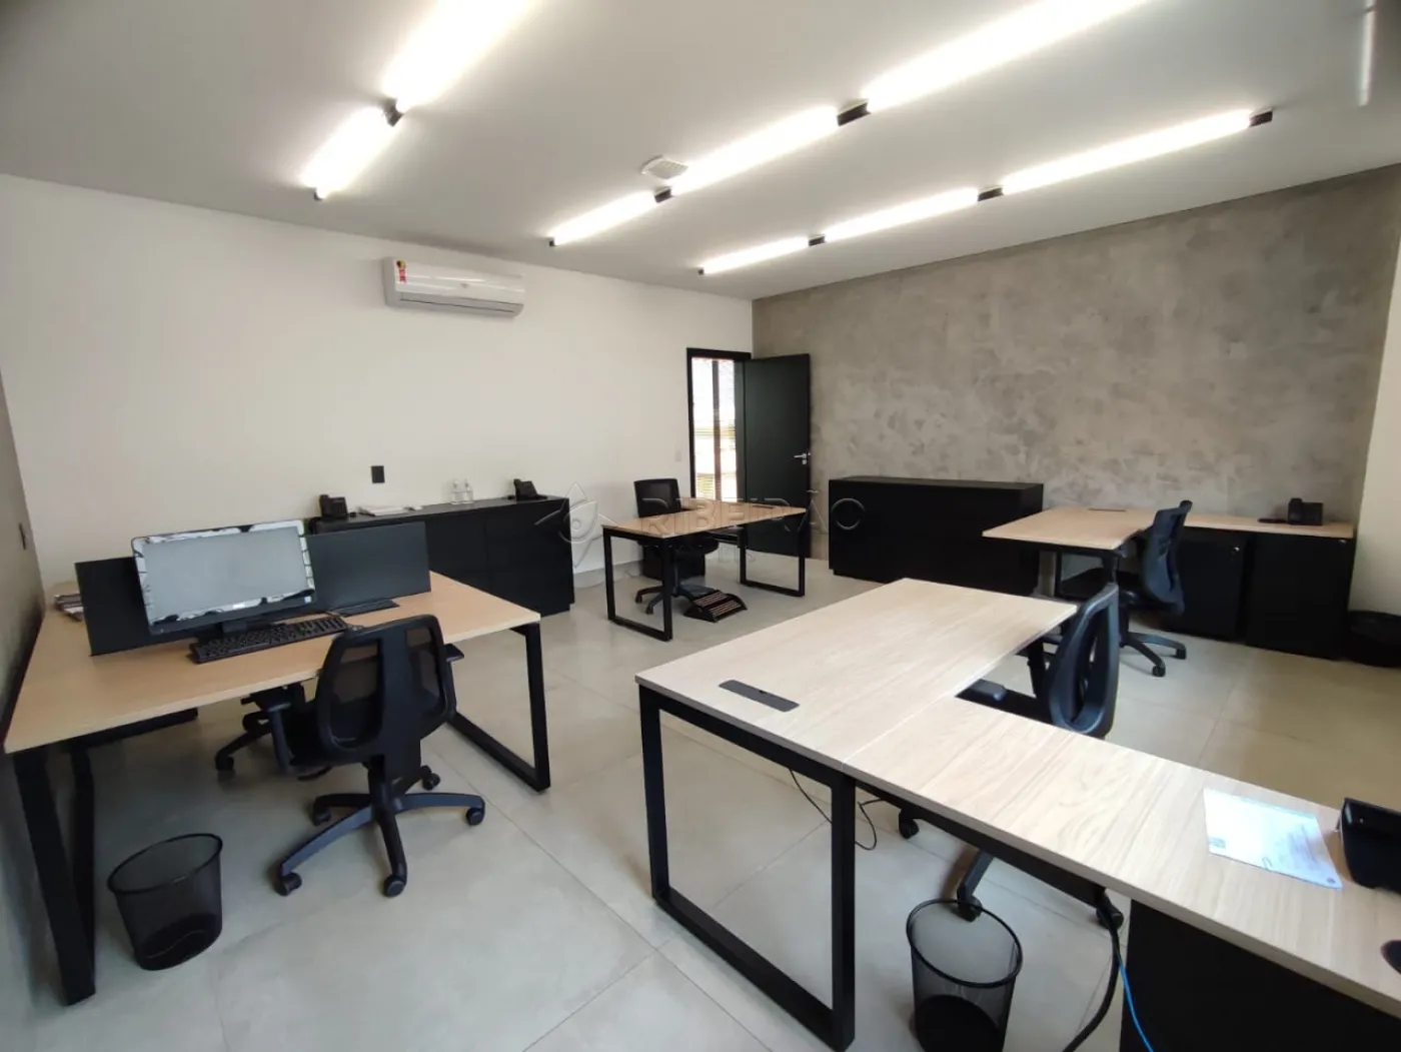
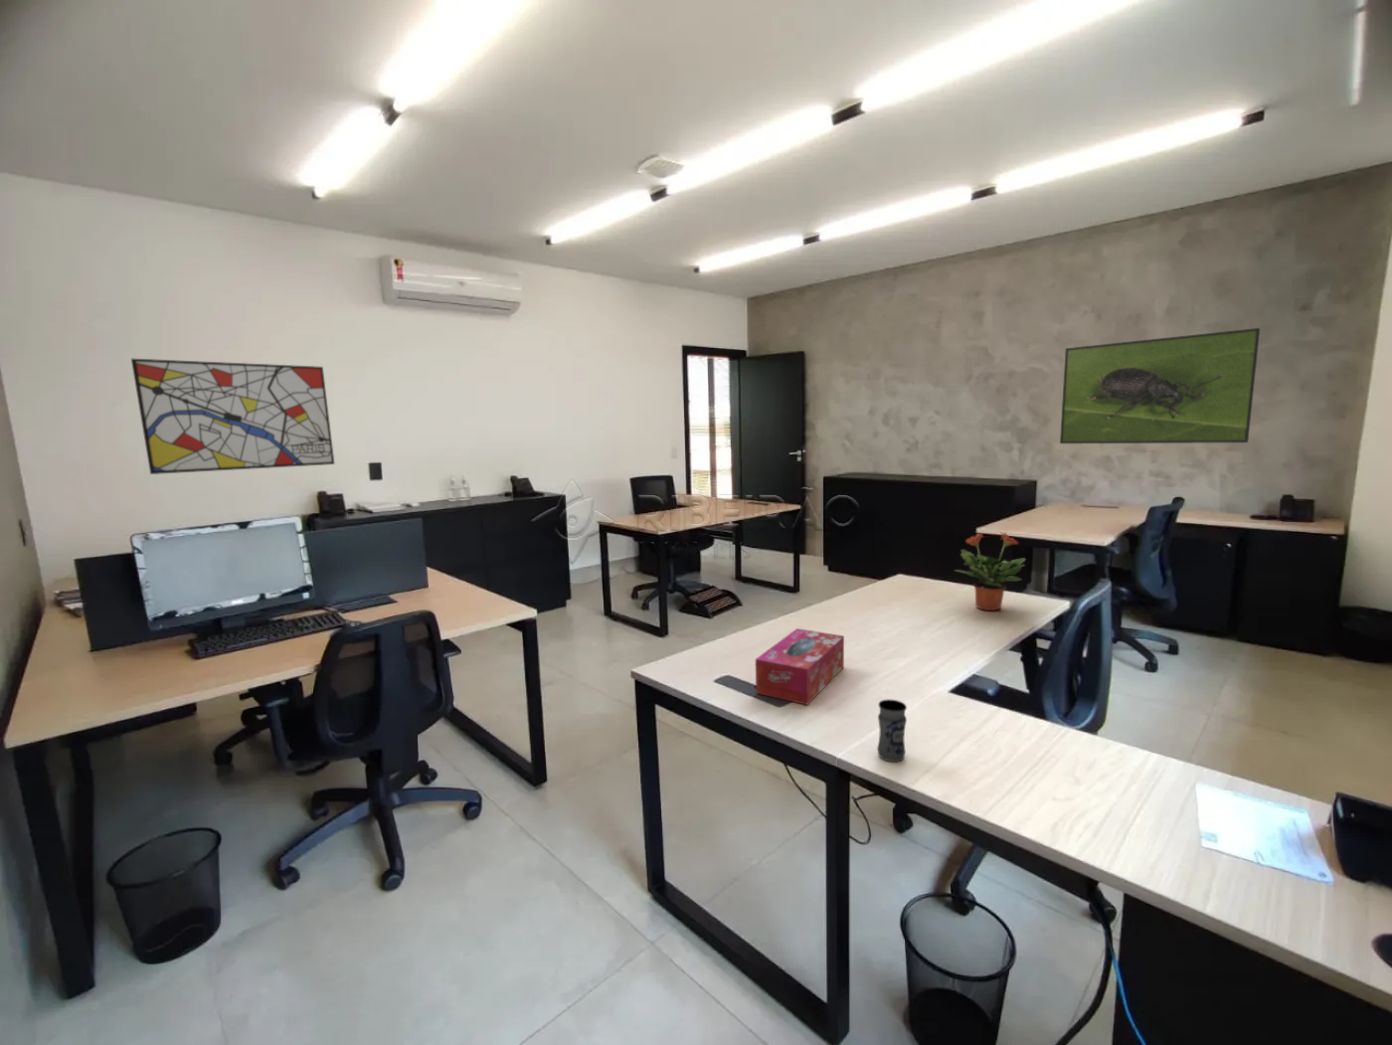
+ jar [876,698,908,763]
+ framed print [1059,327,1260,445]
+ wall art [131,358,335,475]
+ tissue box [754,628,845,706]
+ potted plant [954,531,1026,611]
